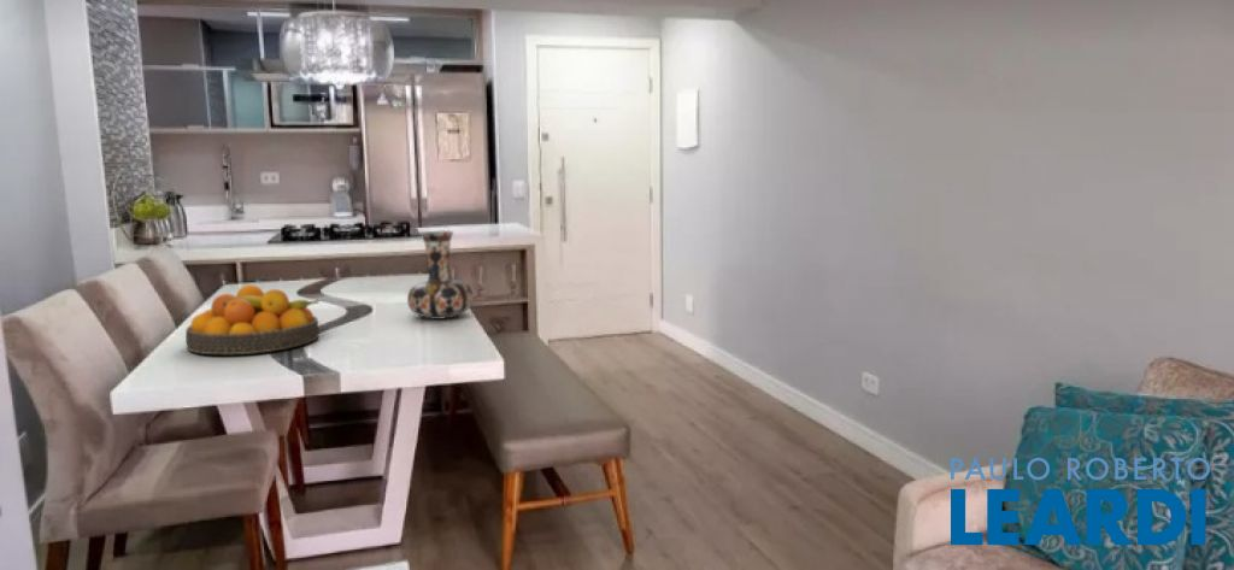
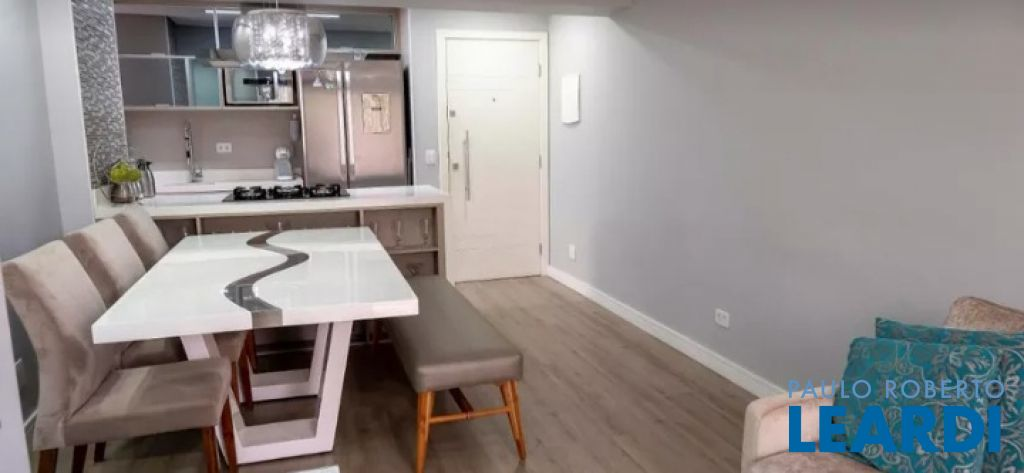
- fruit bowl [184,283,321,355]
- decorative vase [406,230,475,321]
